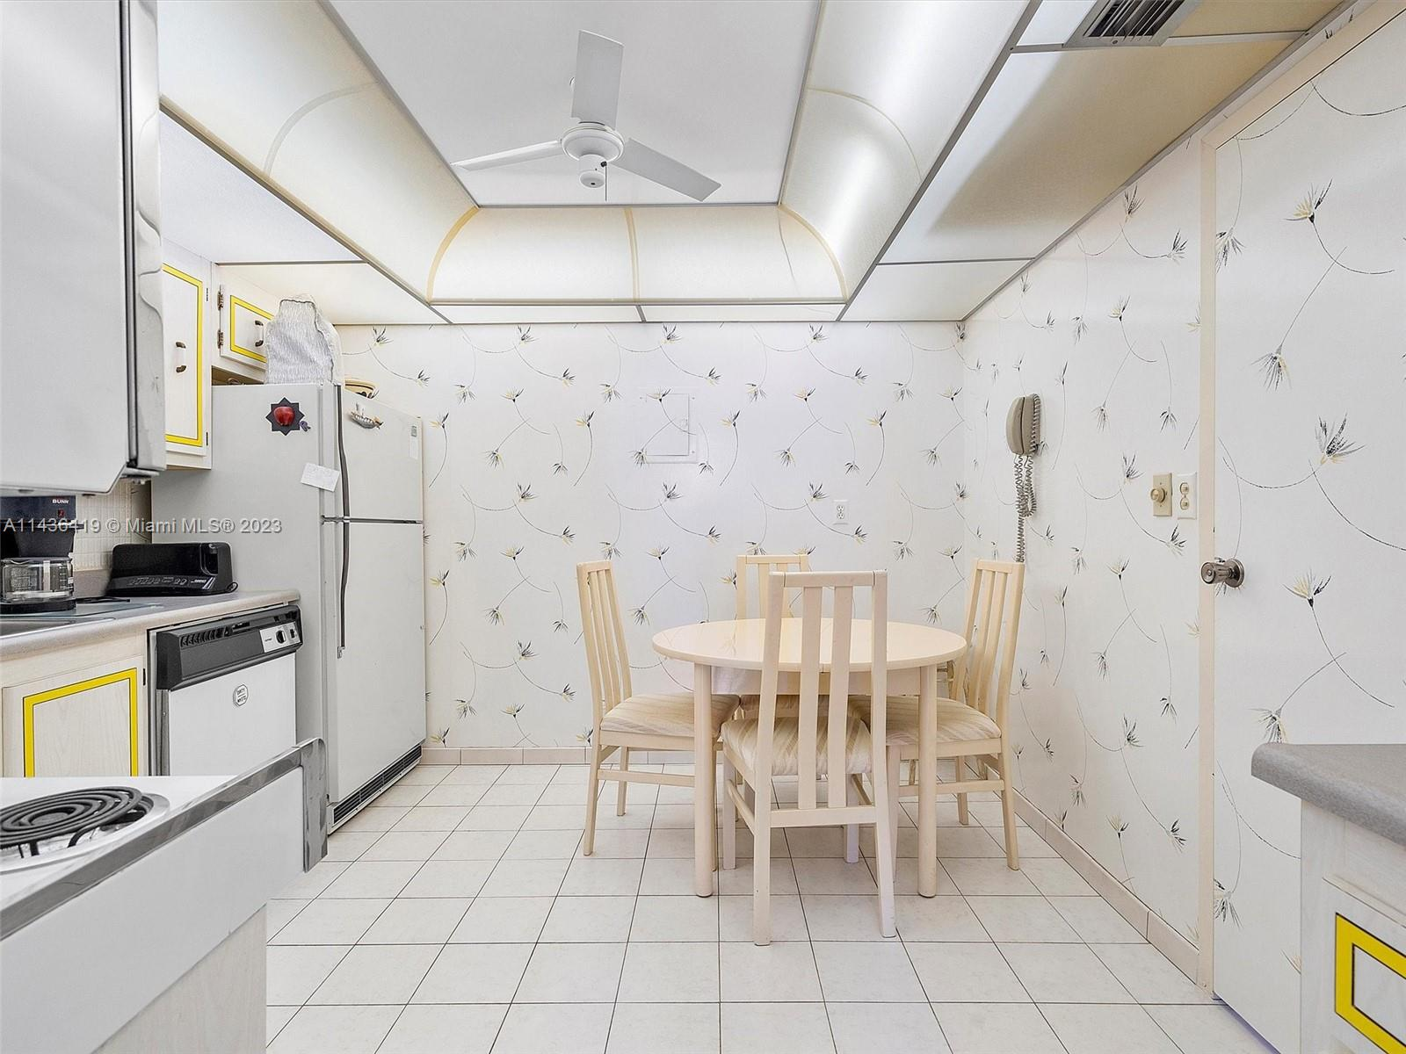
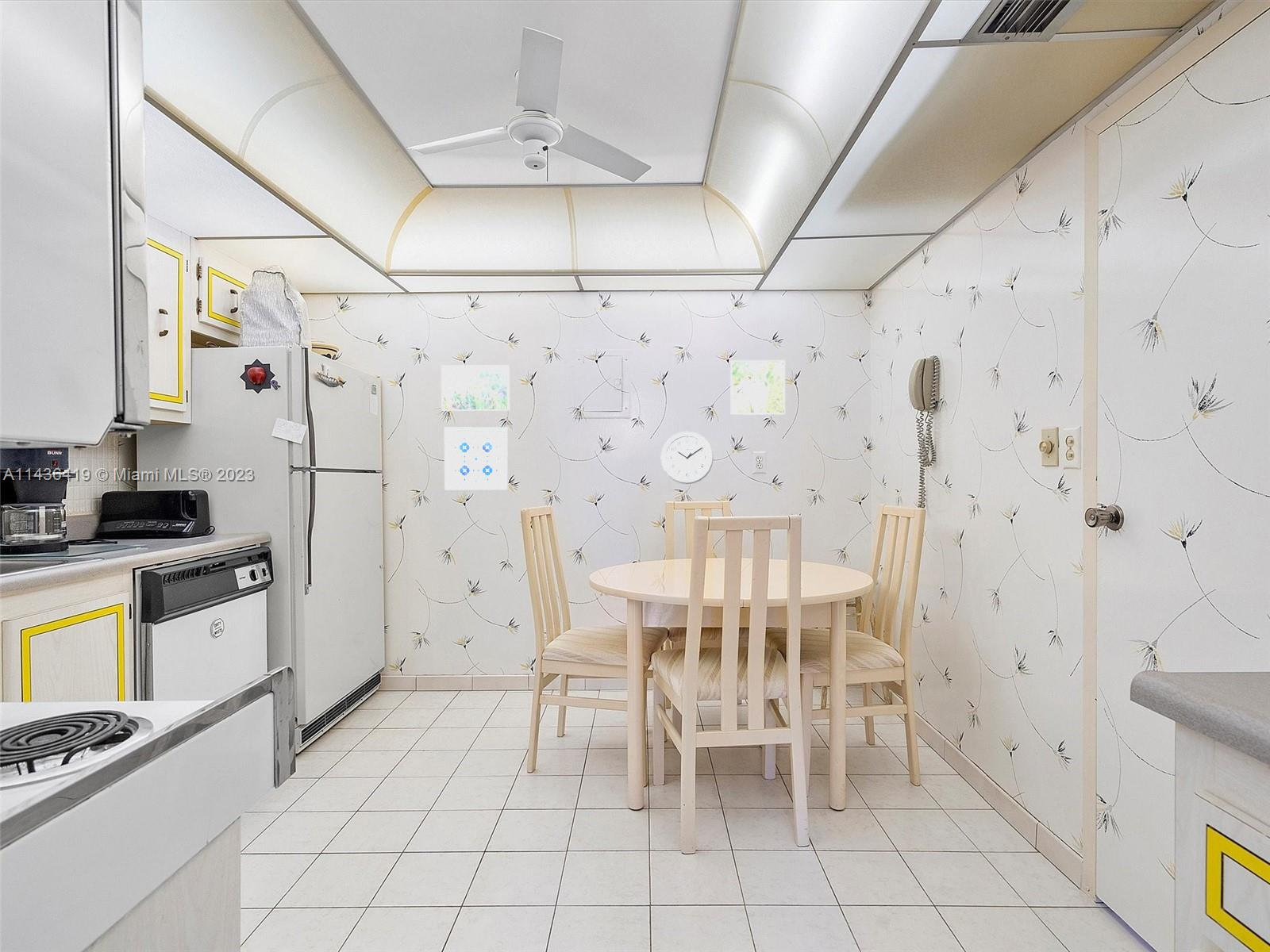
+ wall clock [660,431,714,485]
+ wall art [444,426,509,490]
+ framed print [729,359,786,416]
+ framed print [441,365,510,412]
